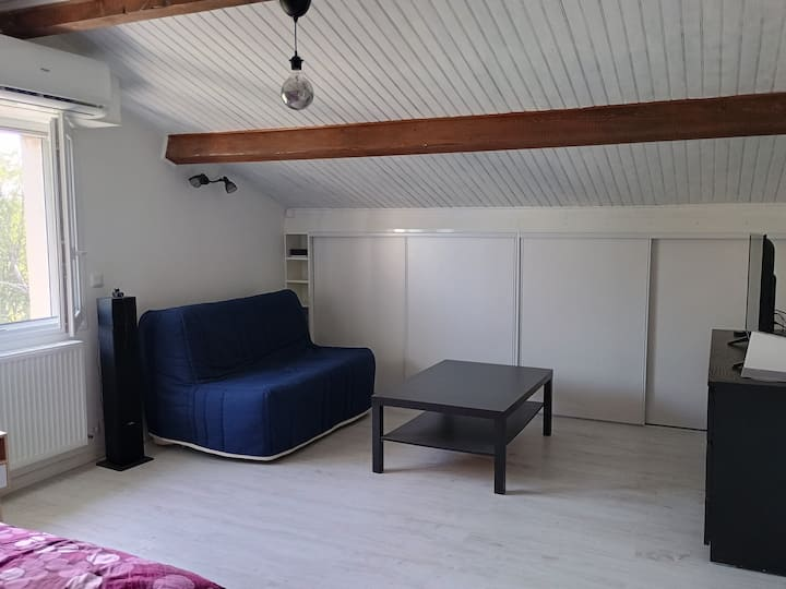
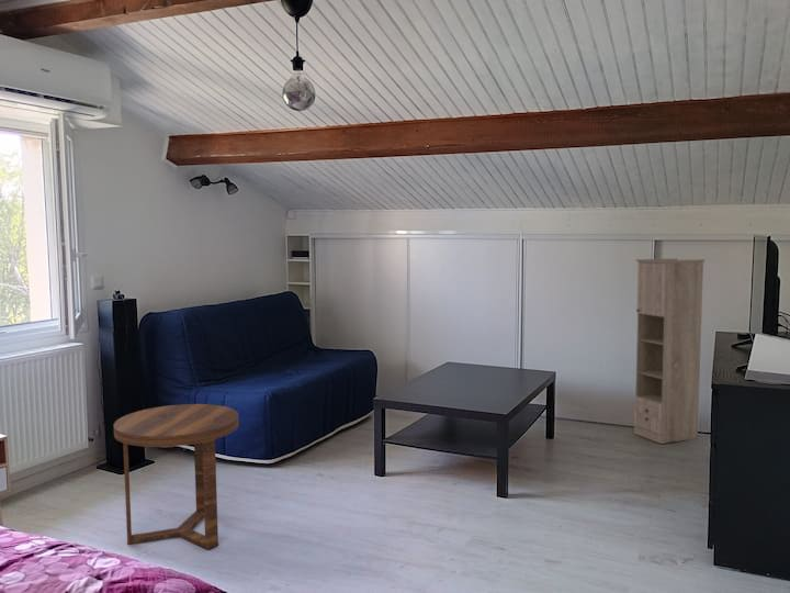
+ storage cabinet [633,258,707,445]
+ side table [113,403,240,550]
